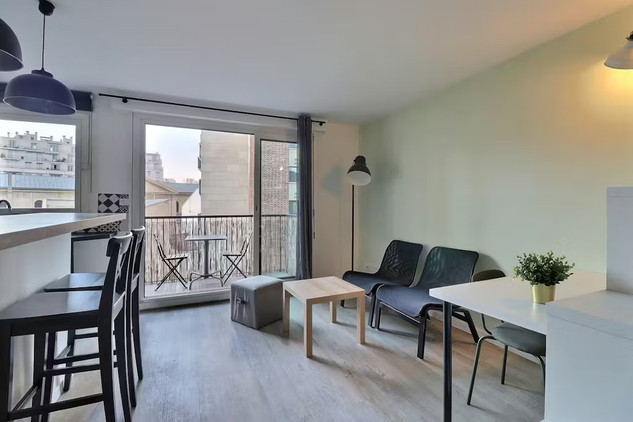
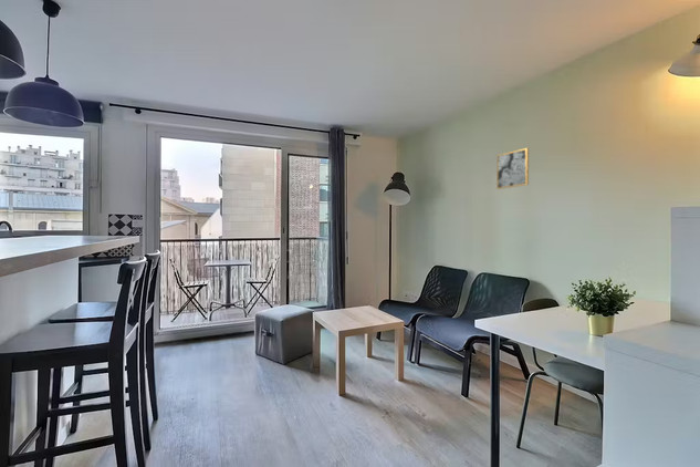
+ wall art [495,147,530,190]
